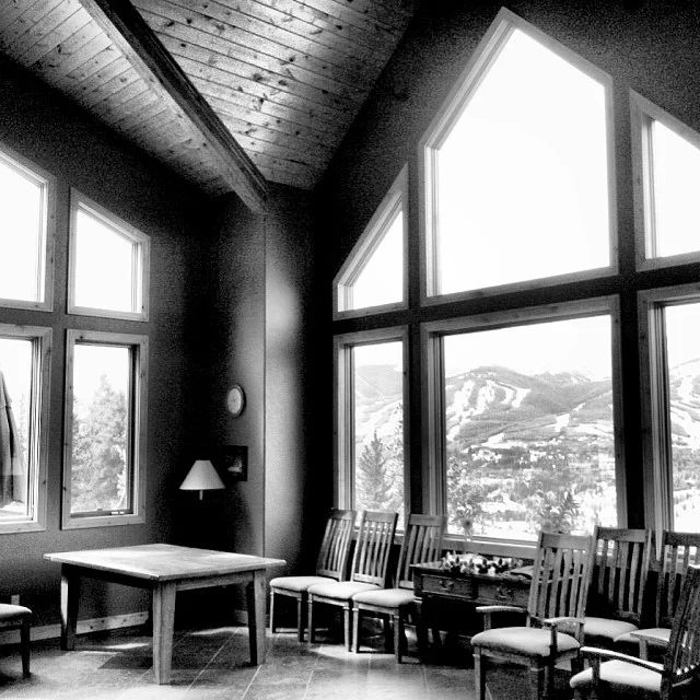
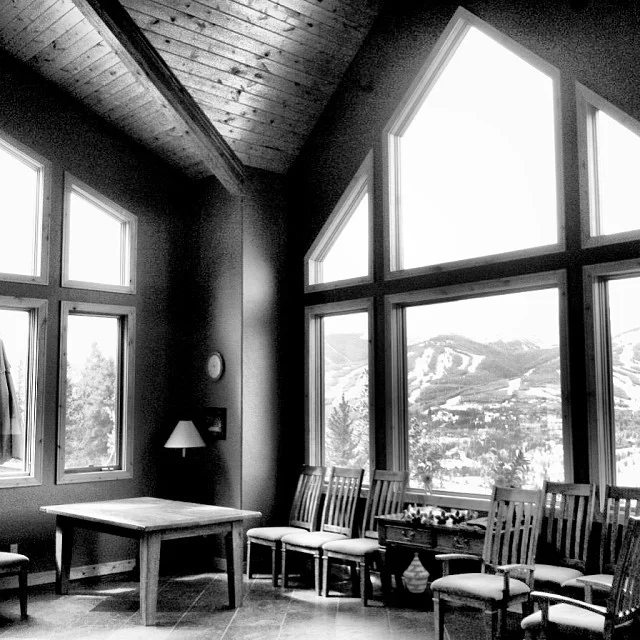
+ woven basket [402,552,430,594]
